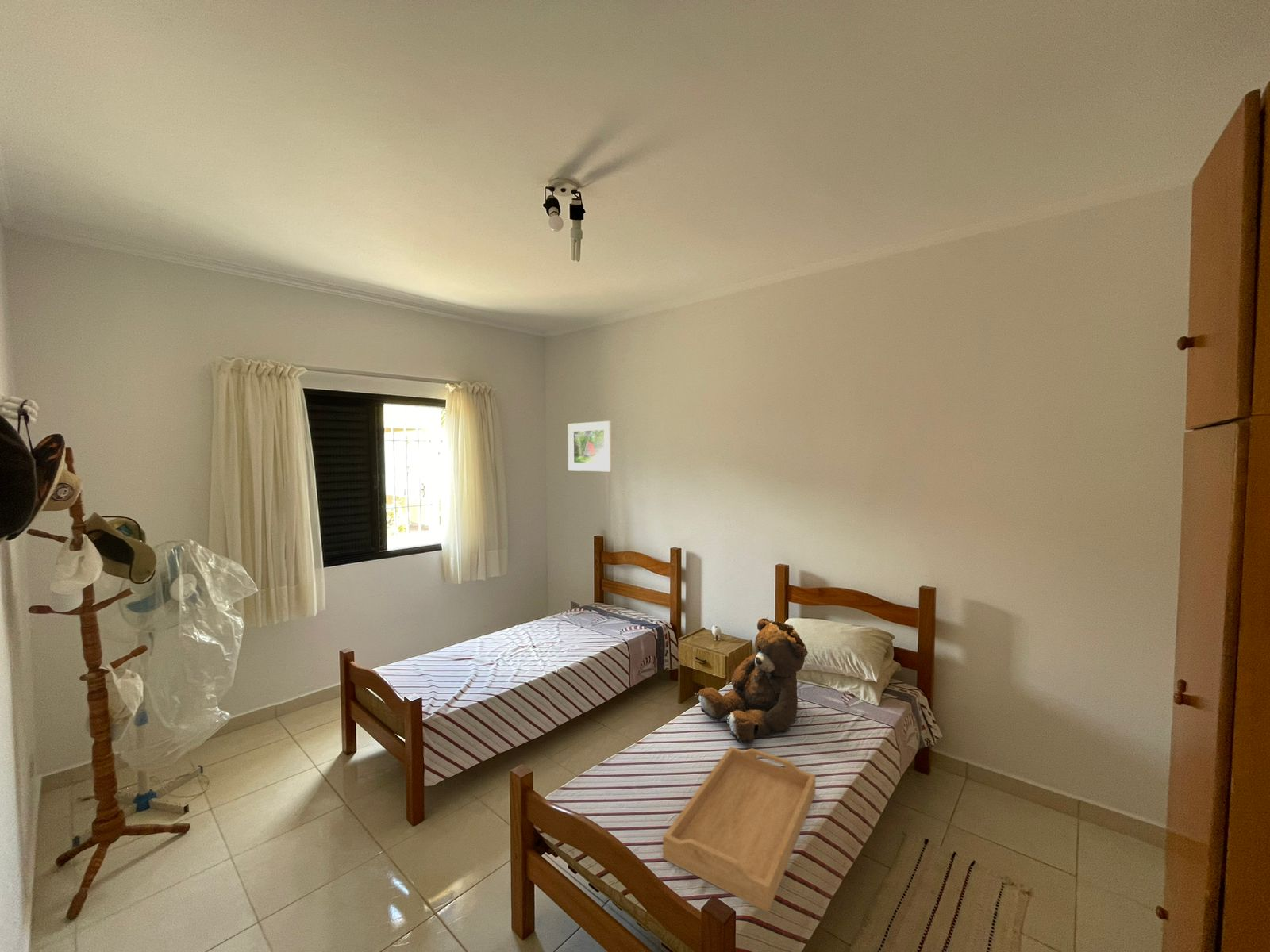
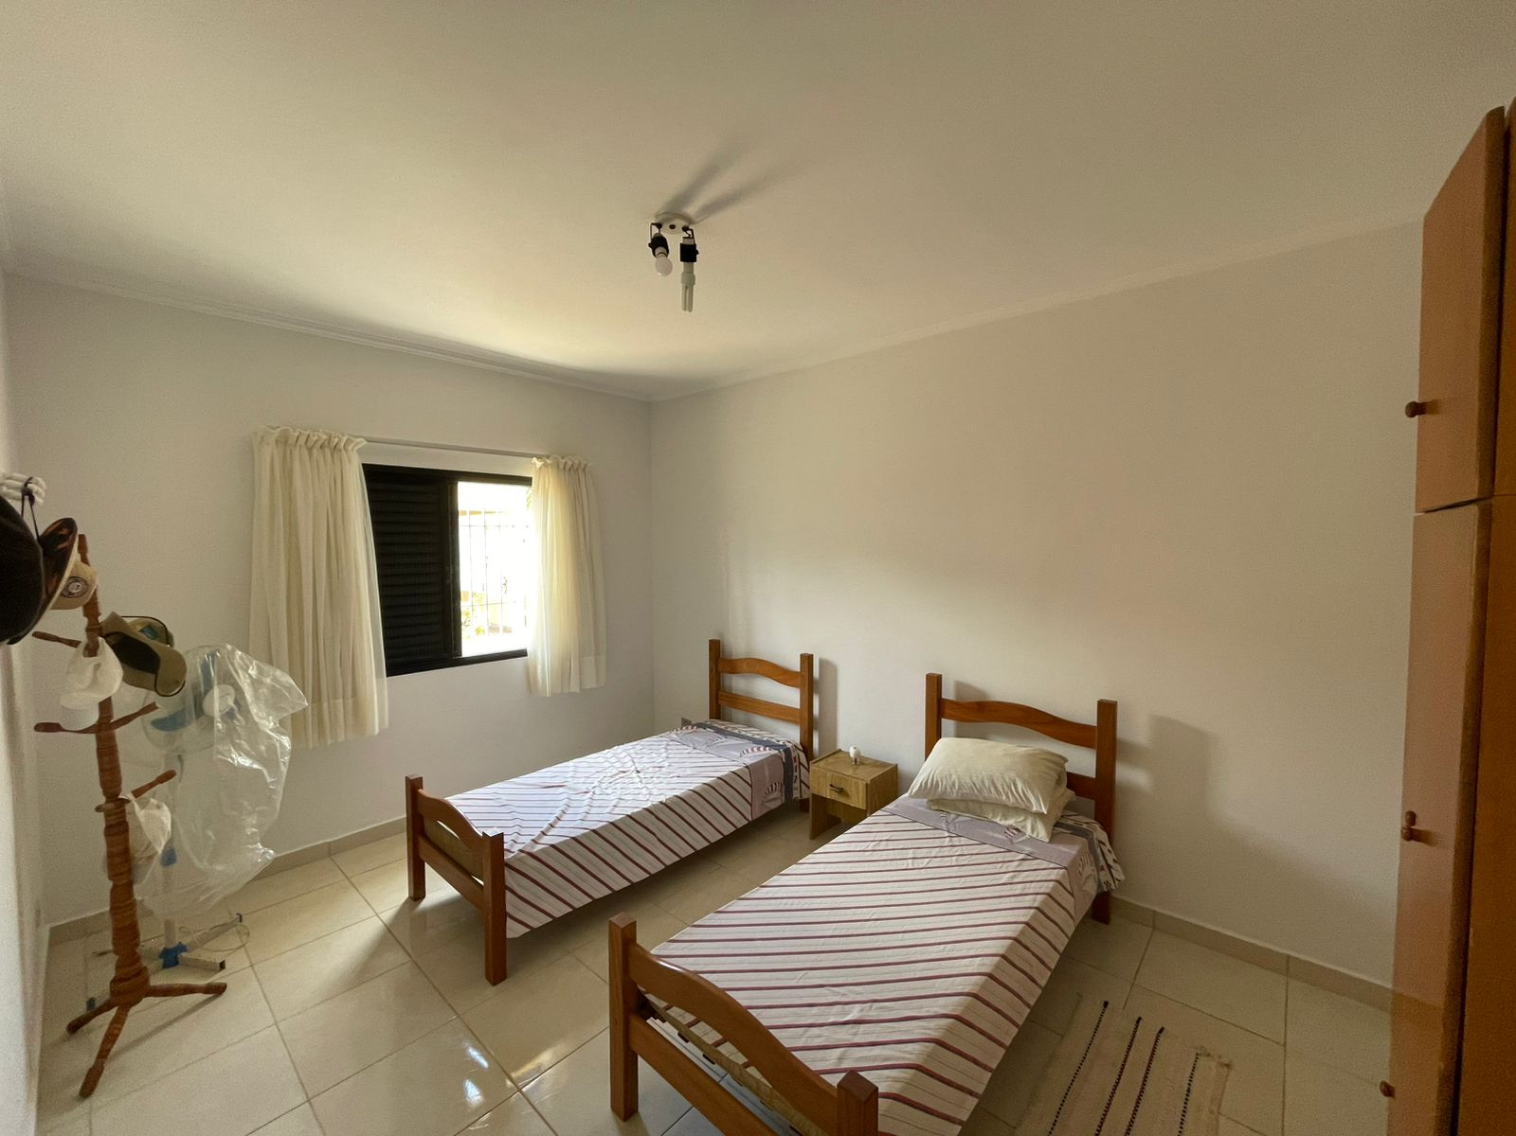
- teddy bear [695,616,809,745]
- serving tray [662,746,816,913]
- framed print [567,420,613,472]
